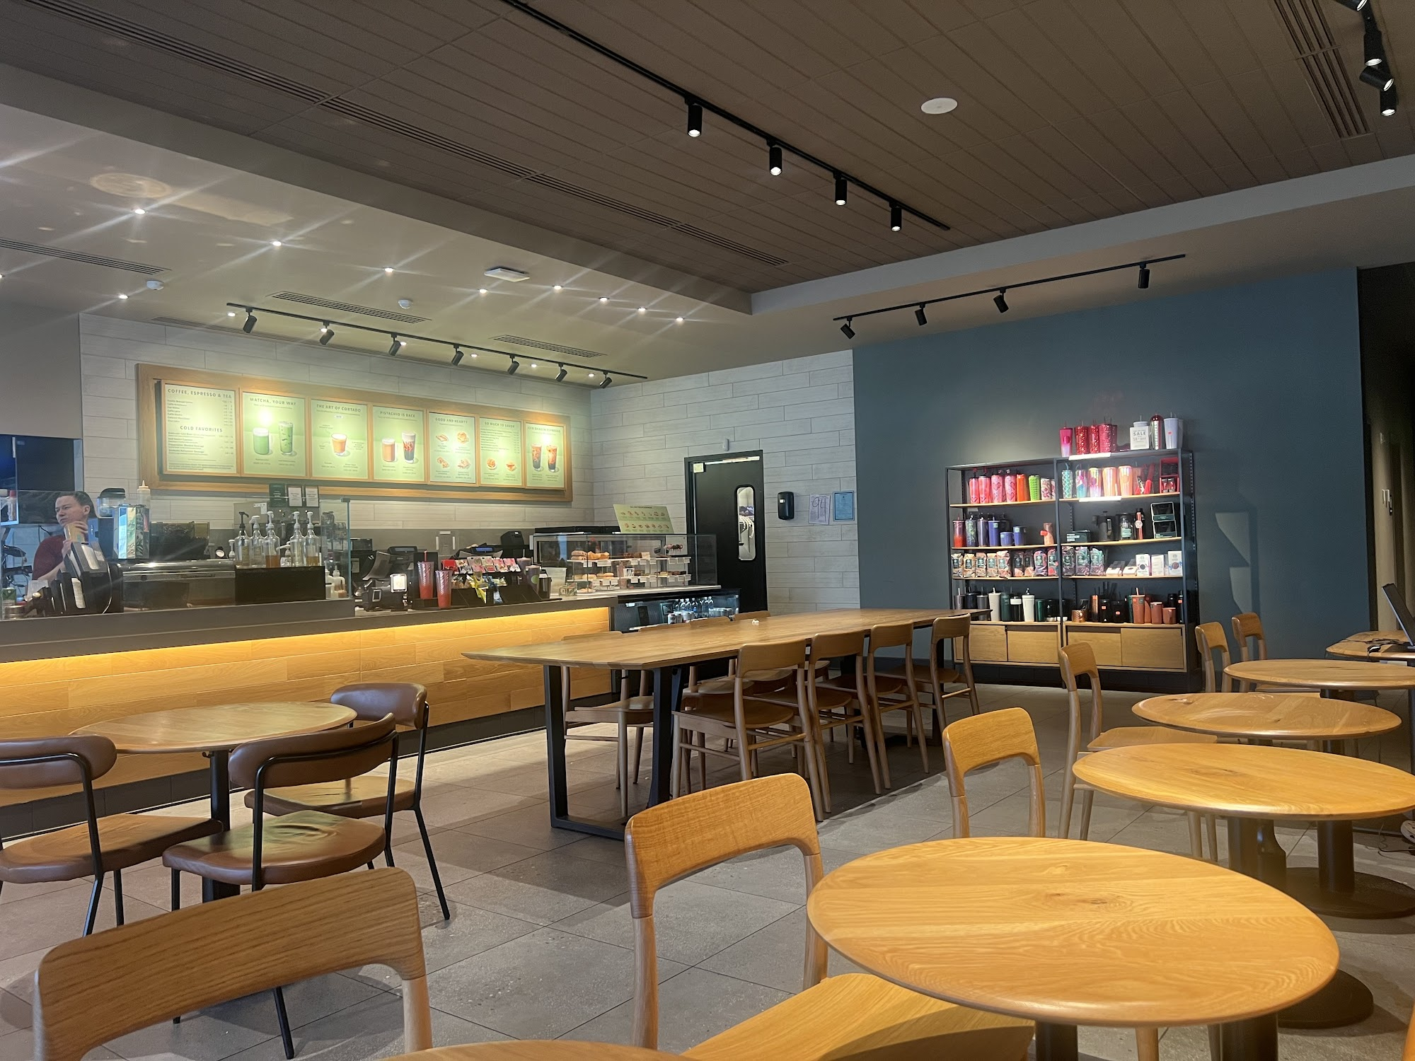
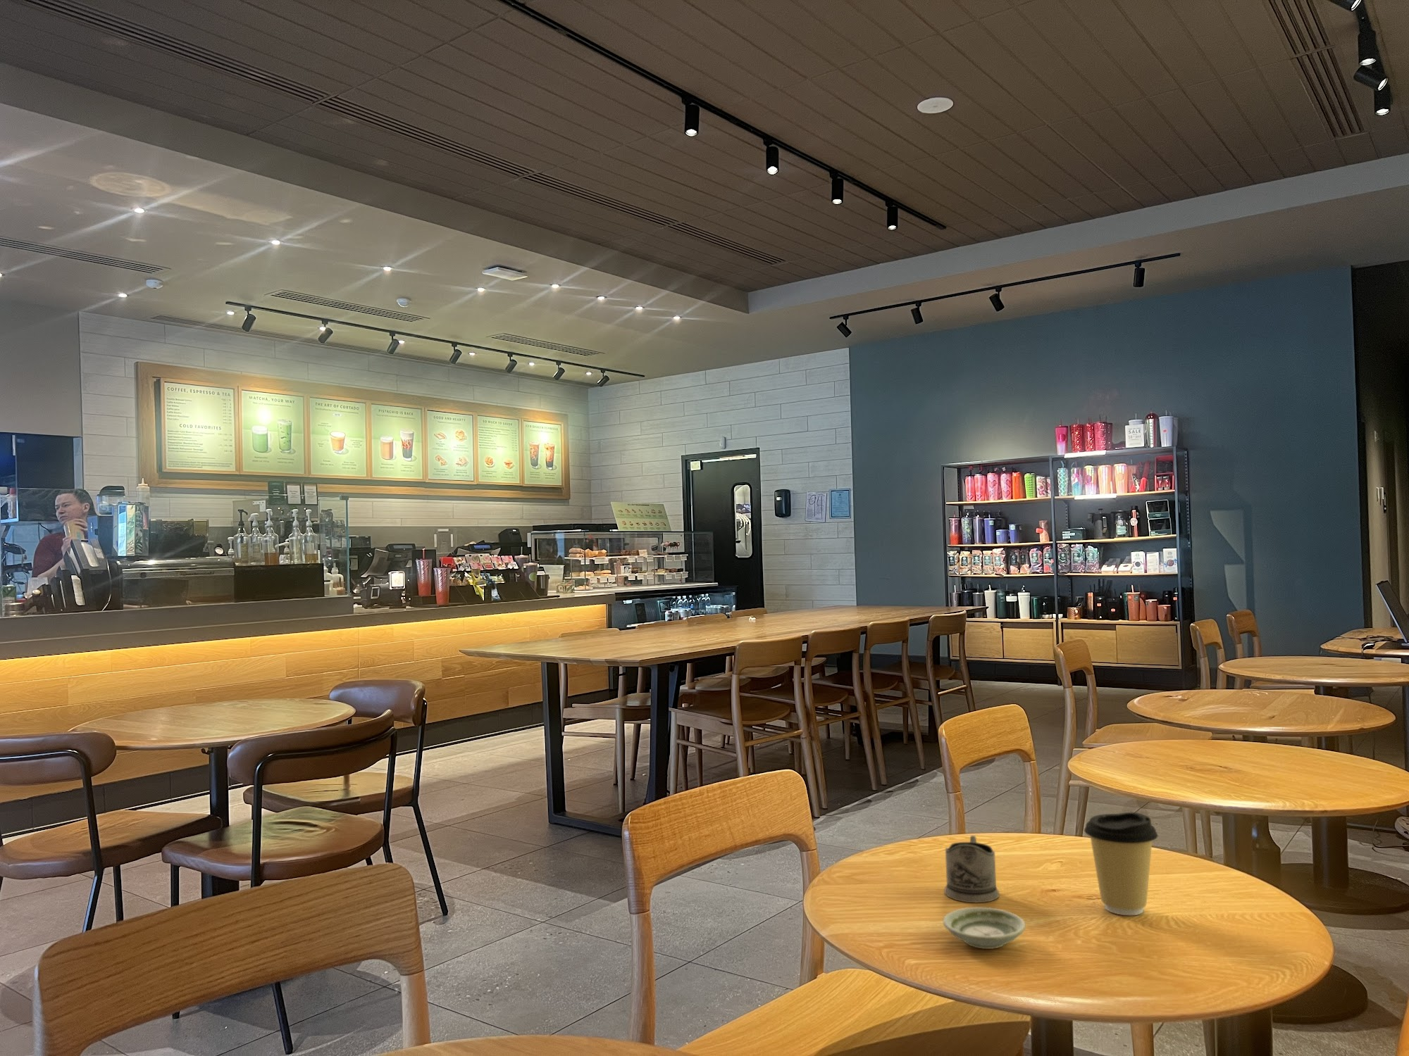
+ saucer [942,906,1026,950]
+ coffee cup [1084,812,1159,916]
+ tea glass holder [943,835,1001,903]
